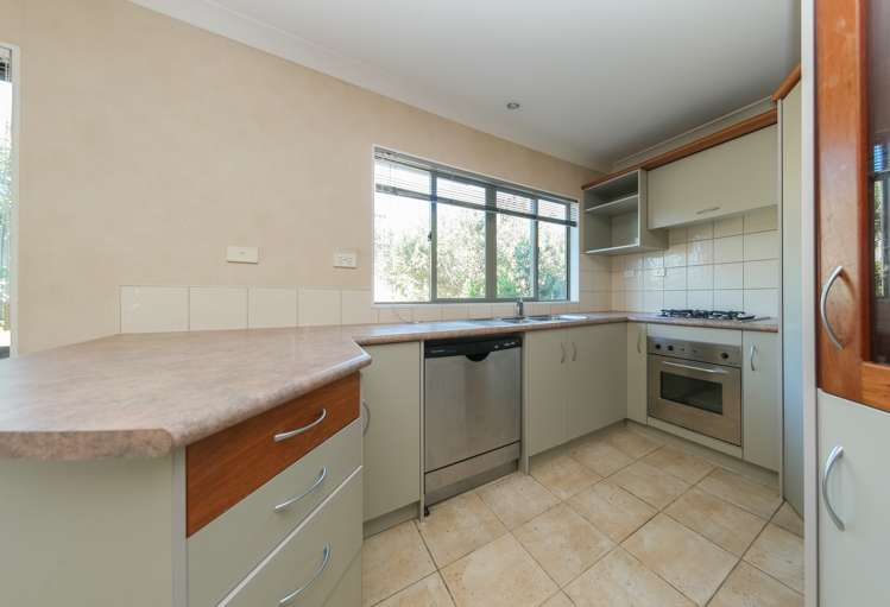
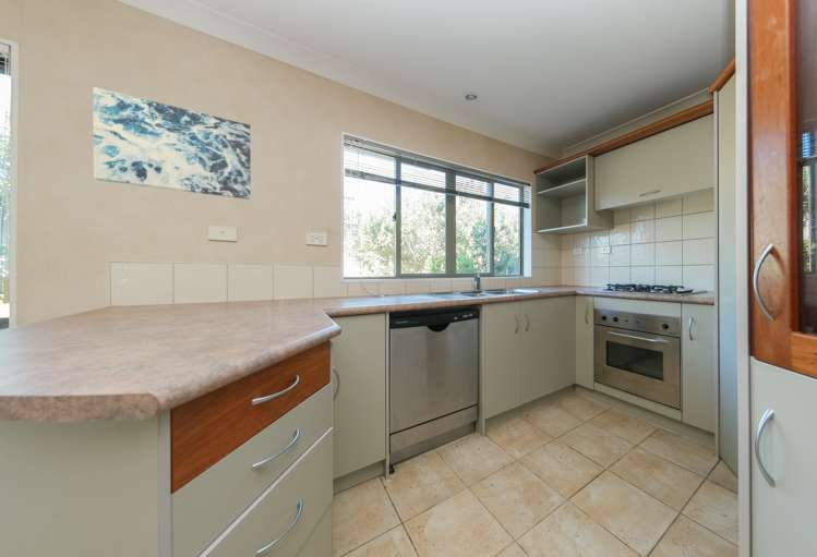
+ wall art [93,86,252,201]
